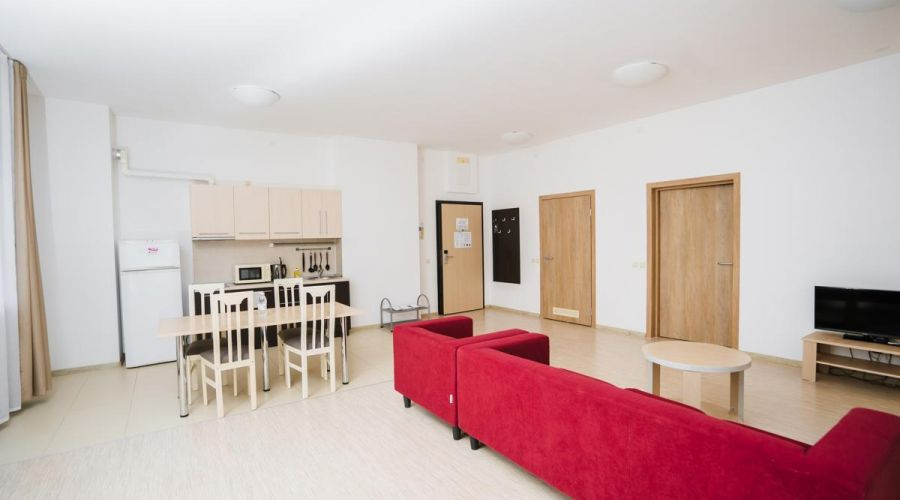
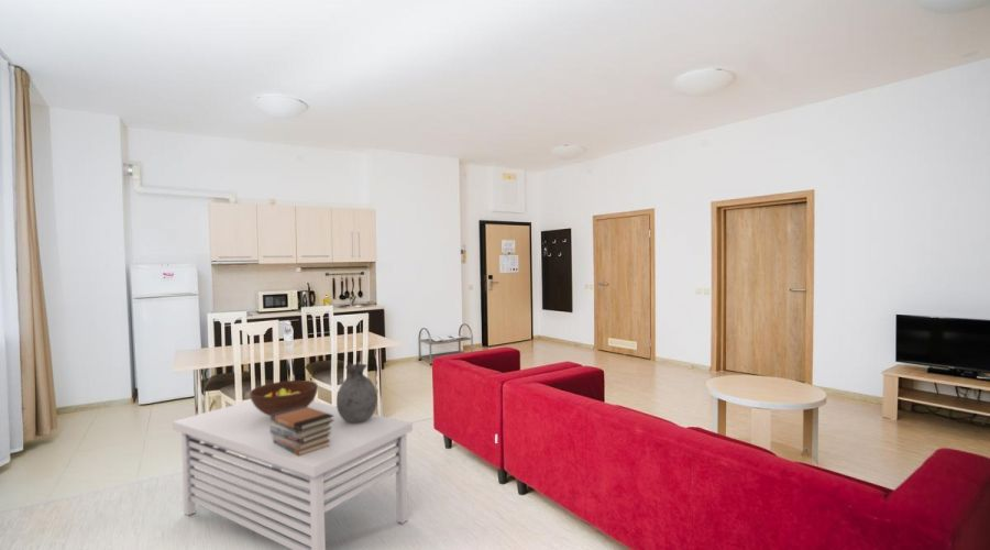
+ book stack [270,406,334,457]
+ vase [336,363,378,422]
+ fruit bowl [249,380,319,416]
+ coffee table [172,399,414,550]
